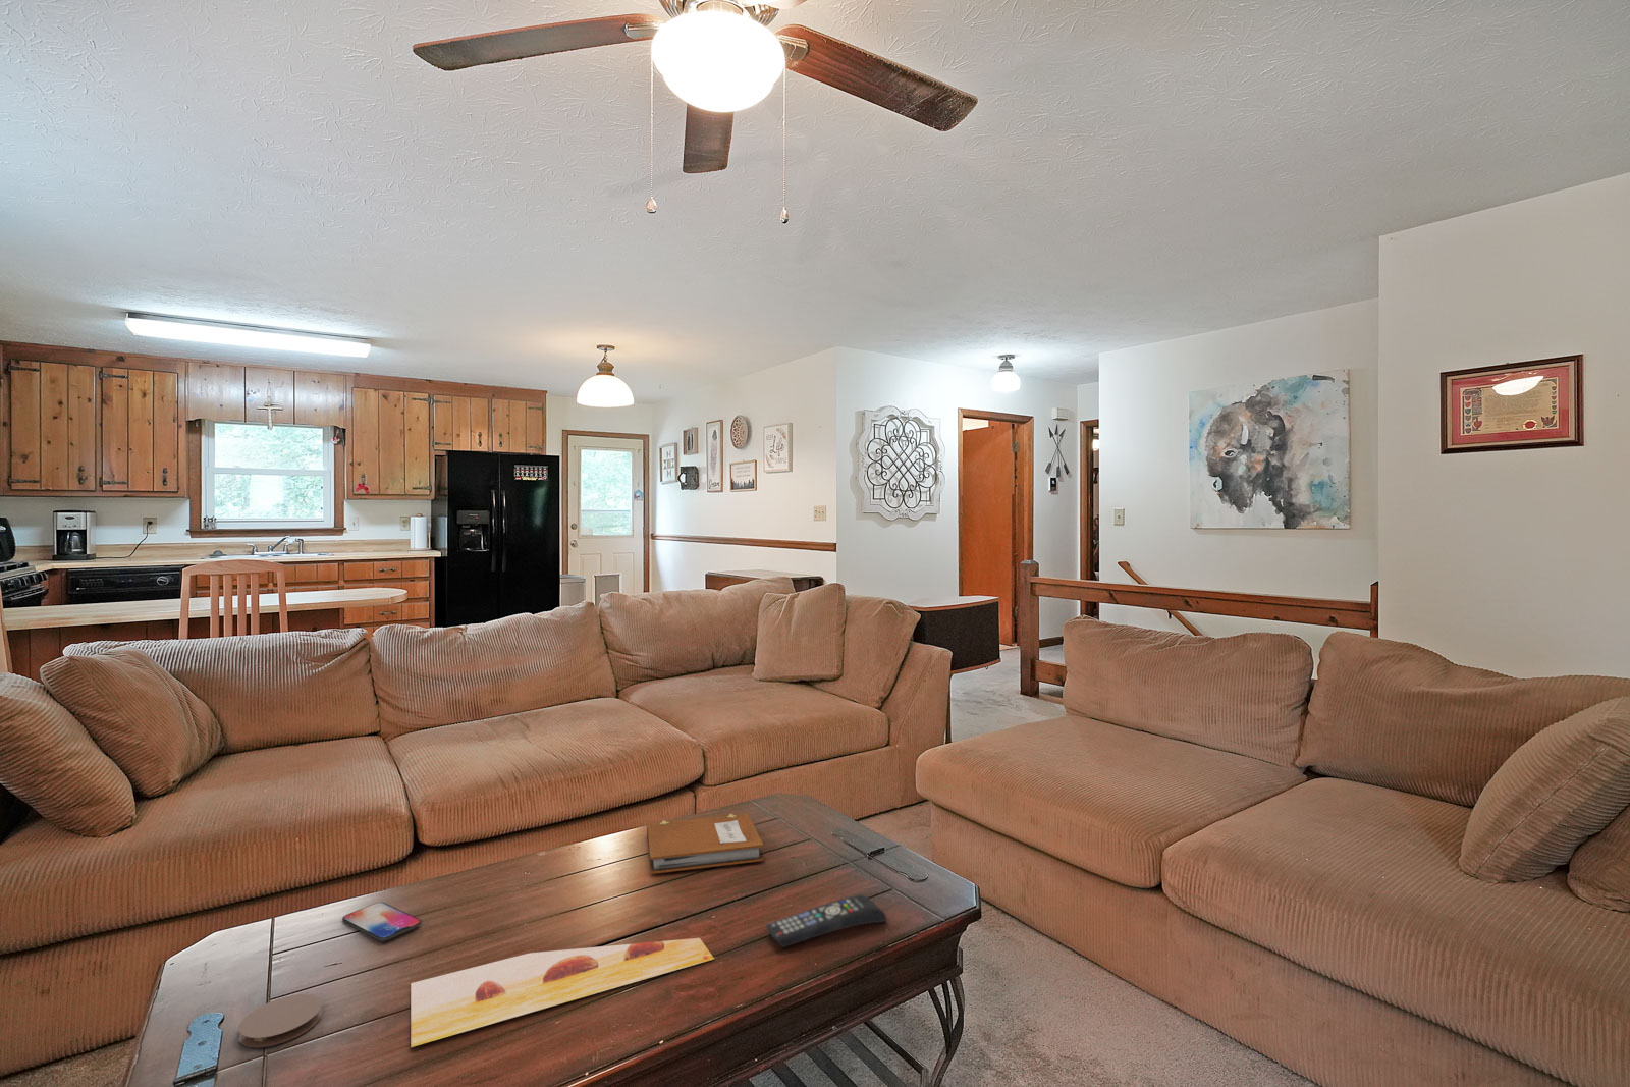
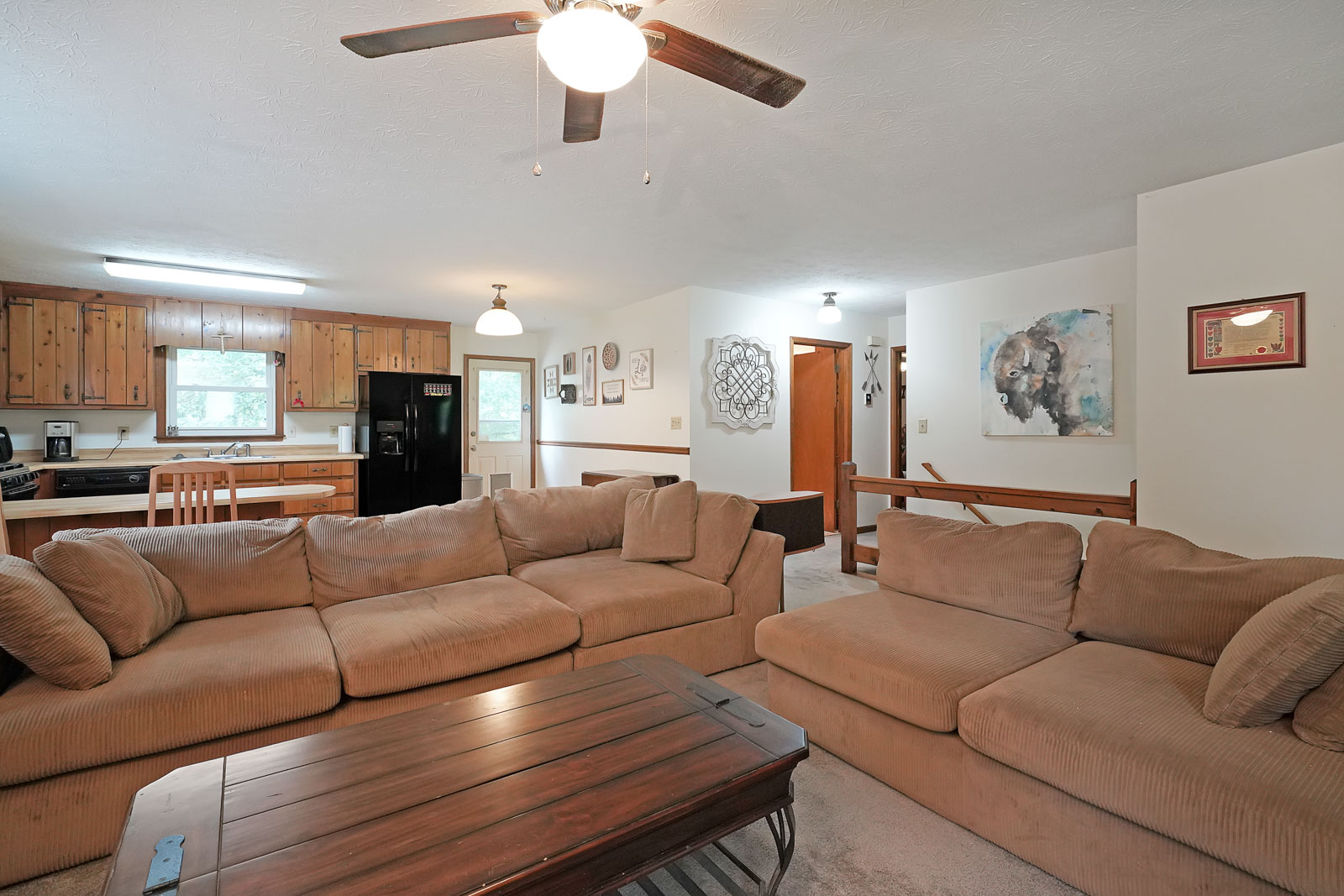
- notebook [646,812,764,875]
- painting [410,938,716,1048]
- coaster [239,994,323,1048]
- smartphone [341,901,422,941]
- remote control [765,893,888,949]
